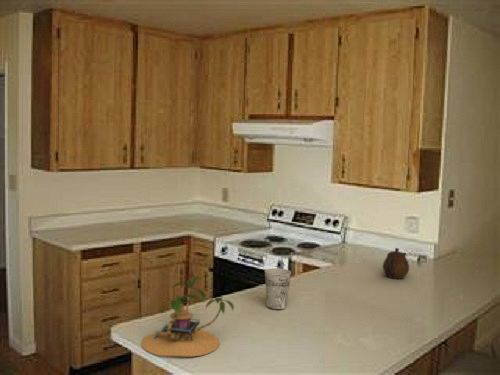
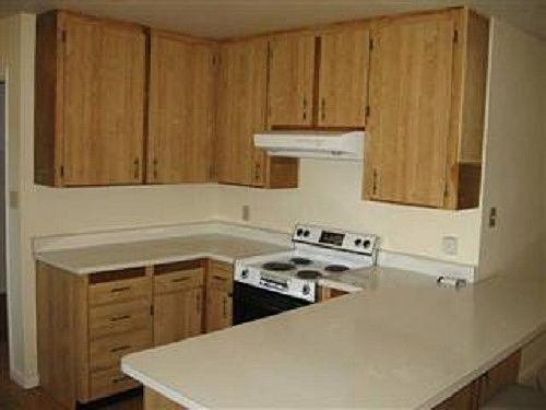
- cup [264,267,292,311]
- plant [141,275,235,357]
- teapot [382,247,410,280]
